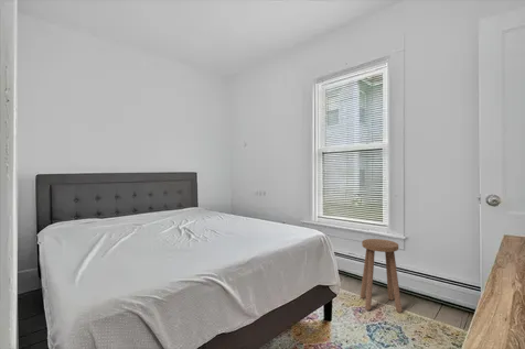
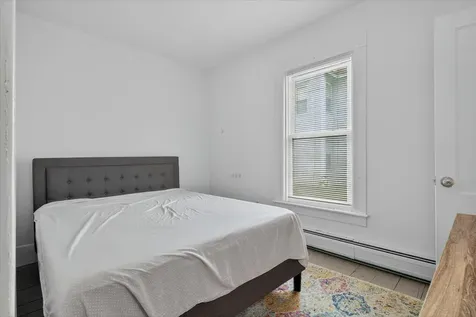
- stool [360,238,403,314]
